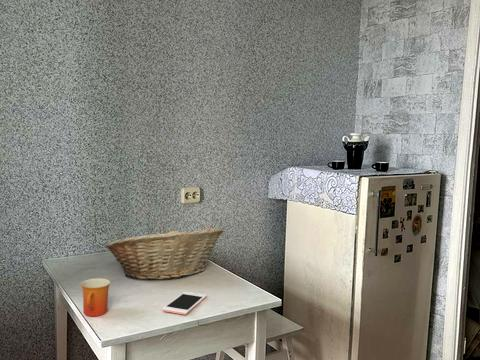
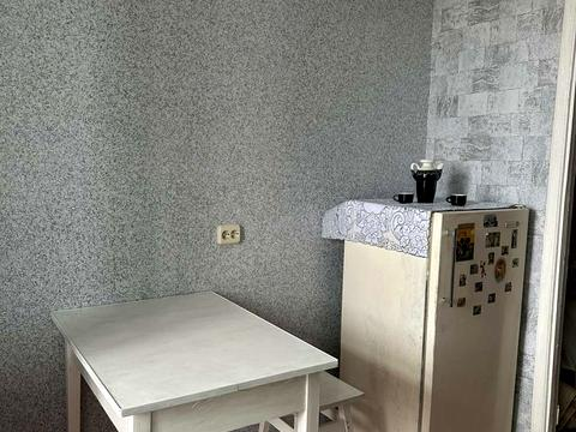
- mug [80,277,111,317]
- fruit basket [105,226,225,281]
- cell phone [162,291,208,316]
